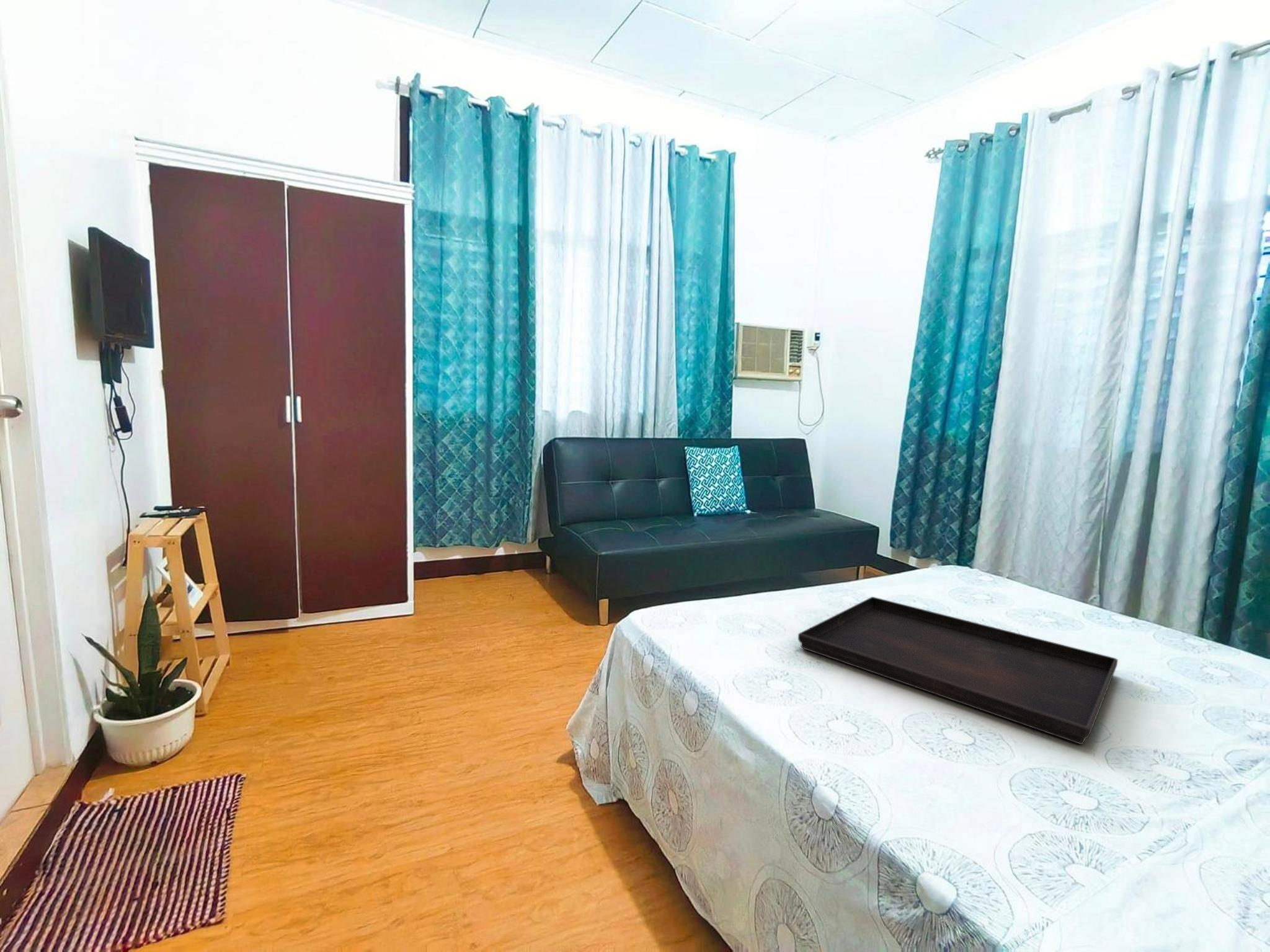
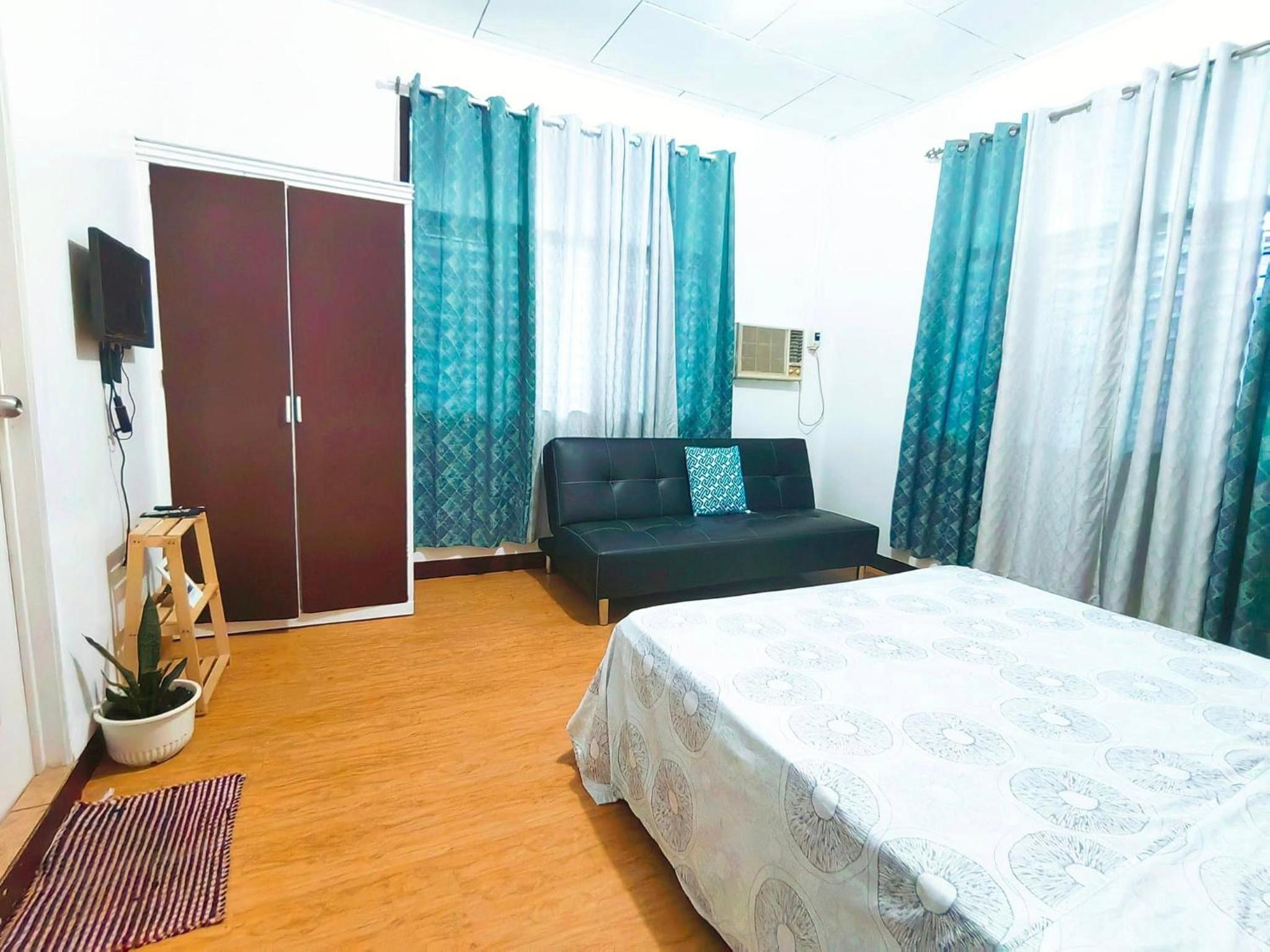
- serving tray [797,596,1119,745]
